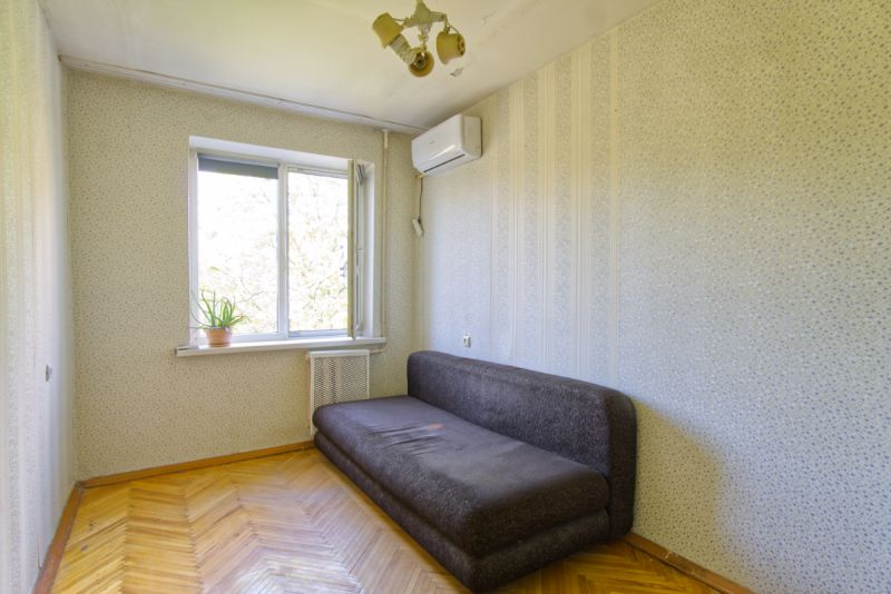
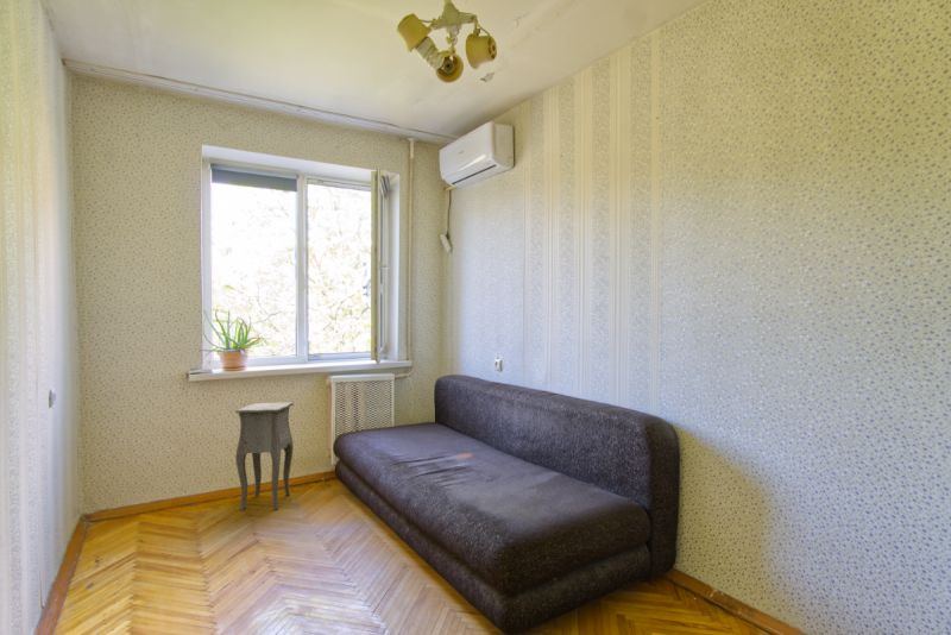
+ side table [234,401,297,511]
